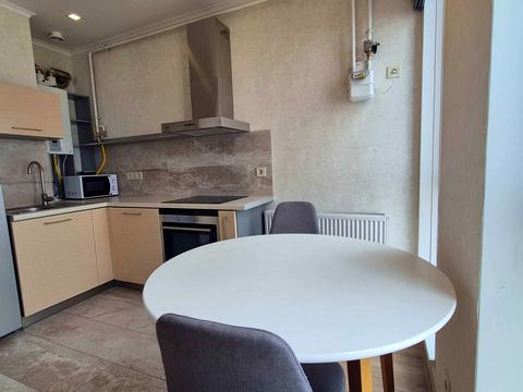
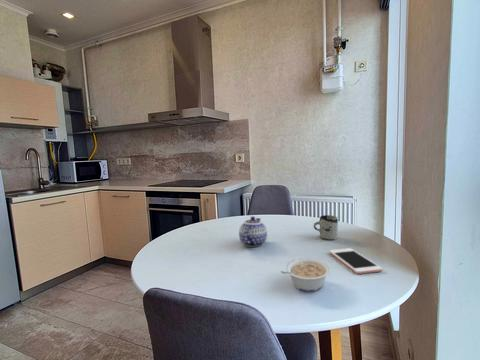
+ cell phone [328,247,383,275]
+ teapot [238,215,268,248]
+ legume [279,257,331,293]
+ cup [313,214,339,241]
